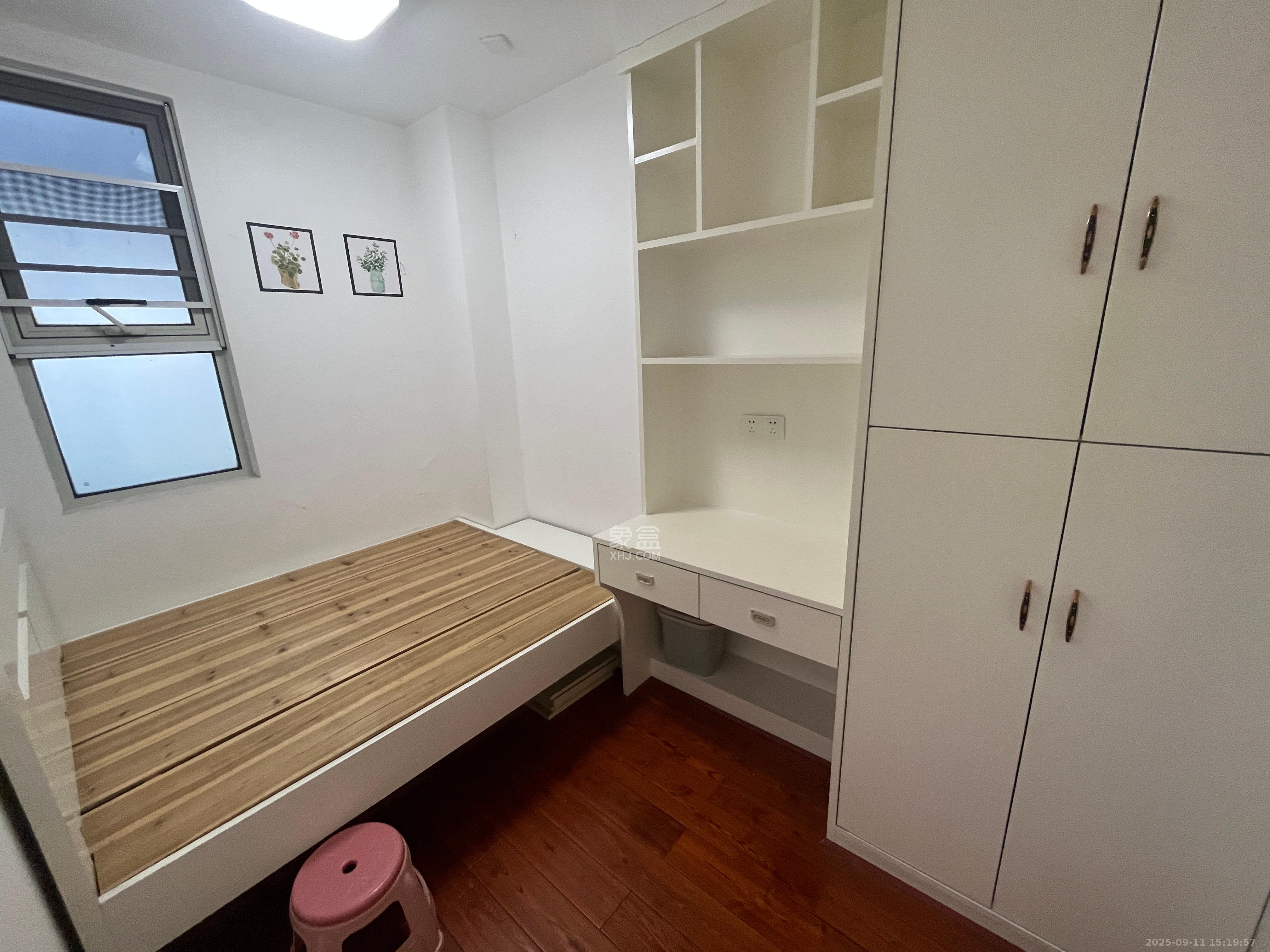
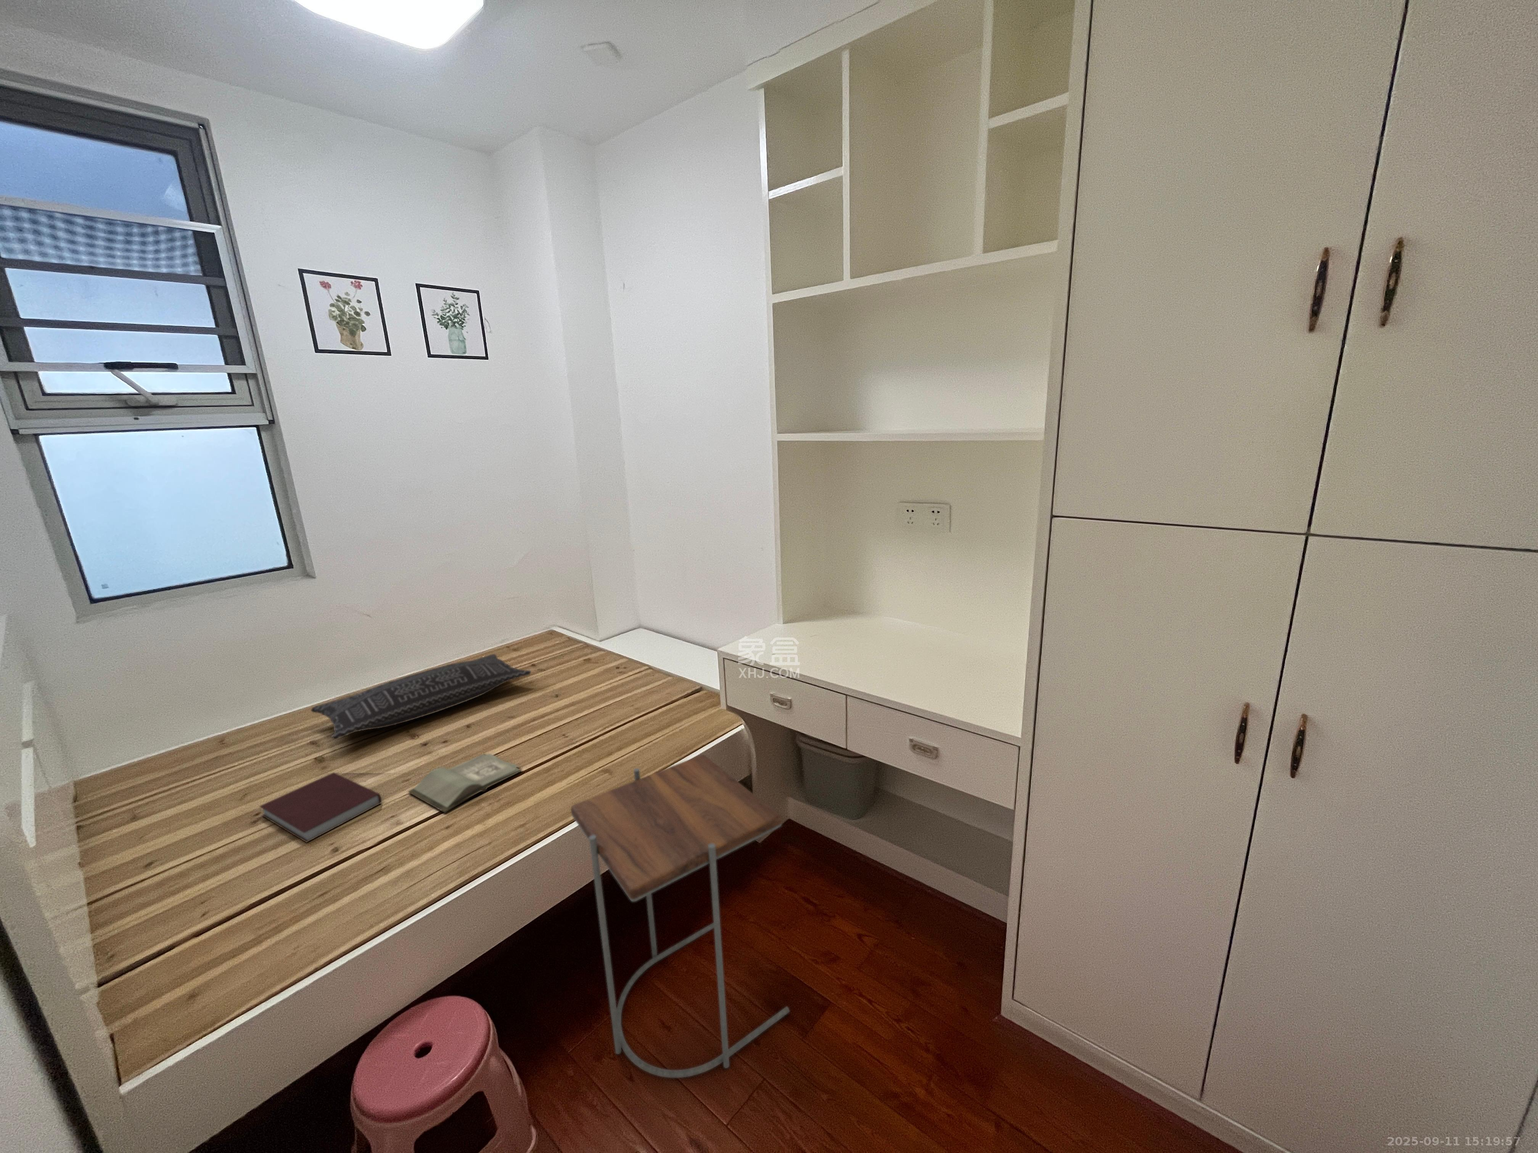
+ side table [570,755,790,1078]
+ hardback book [408,753,523,814]
+ notebook [259,771,383,843]
+ pillow [310,654,532,740]
